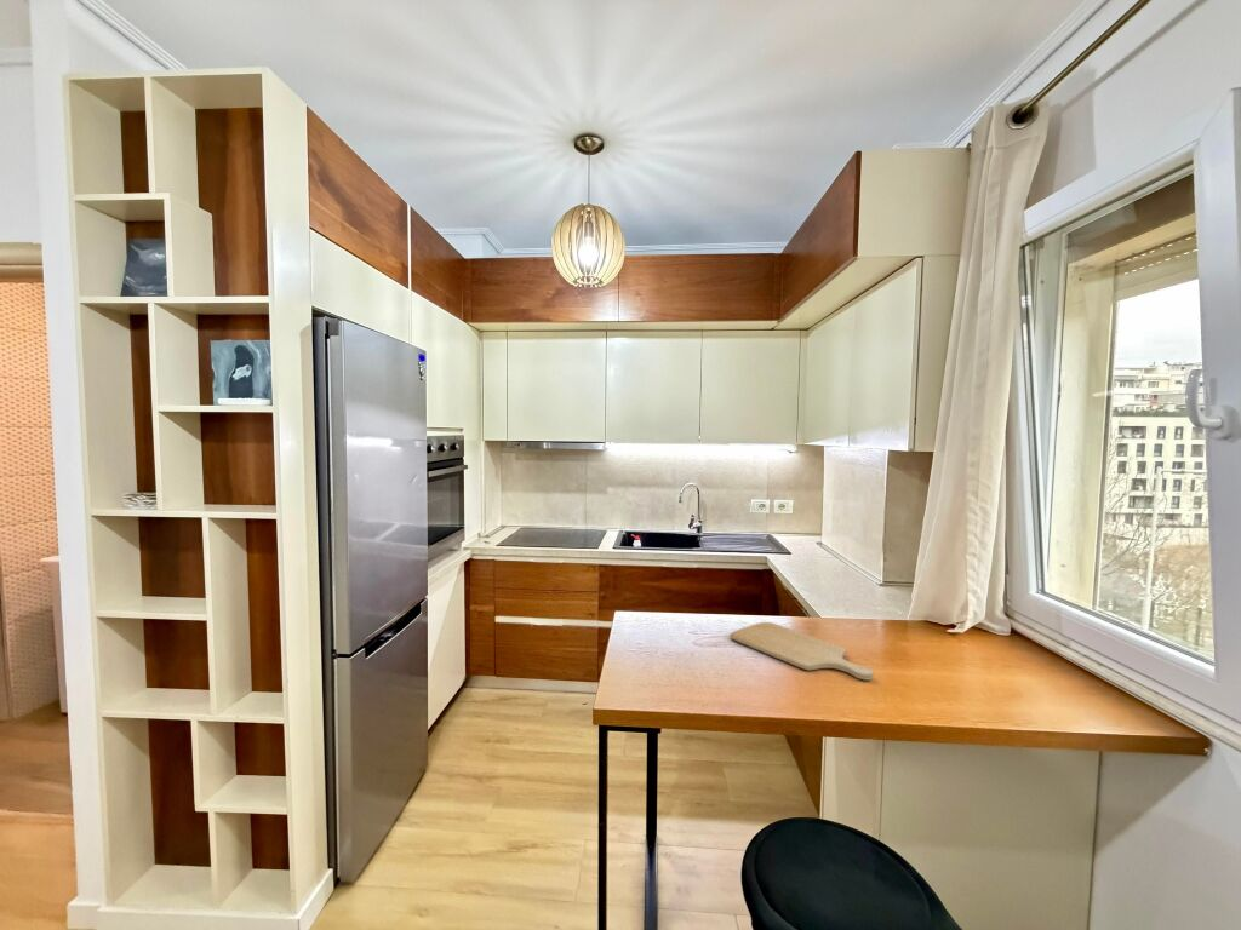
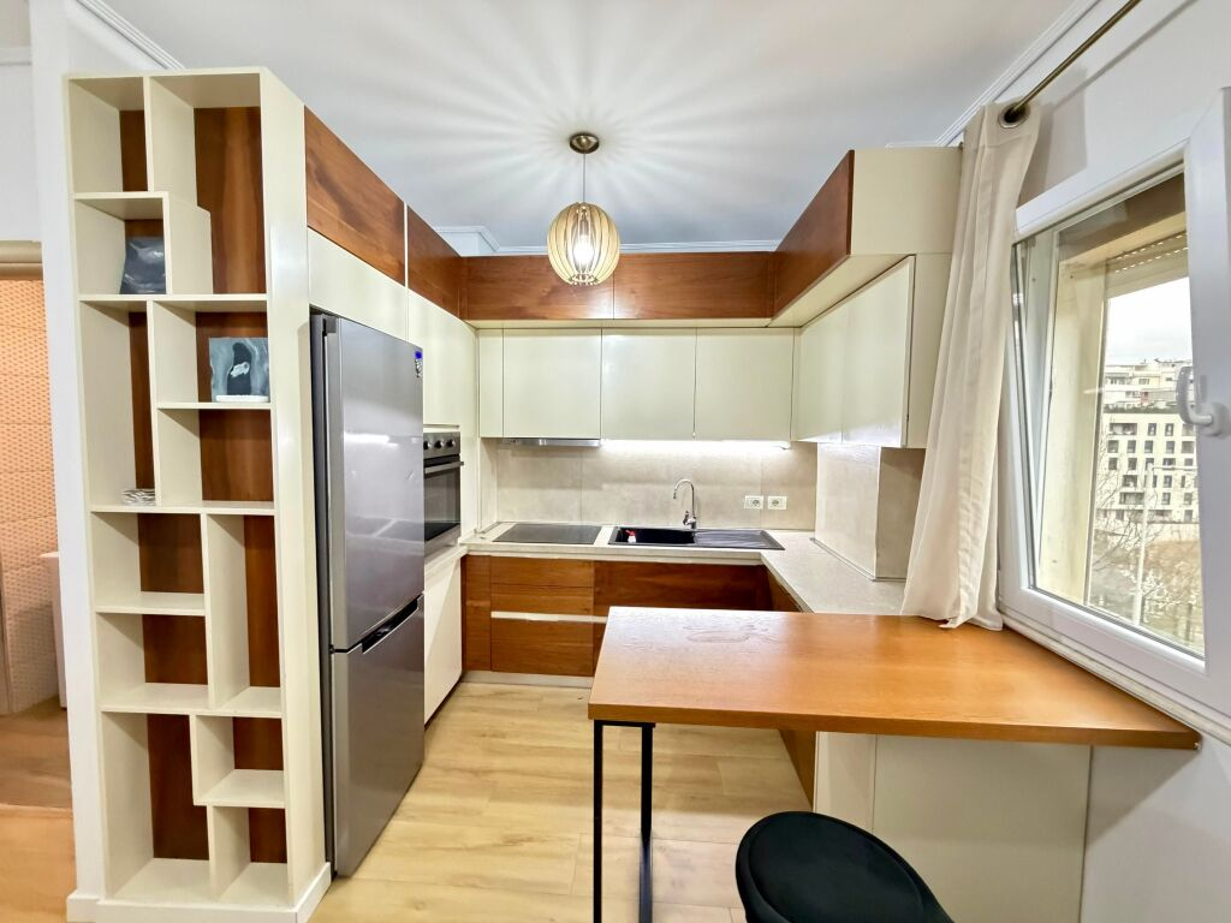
- chopping board [728,621,874,682]
